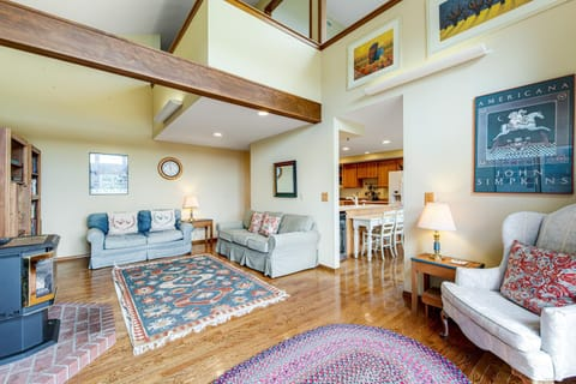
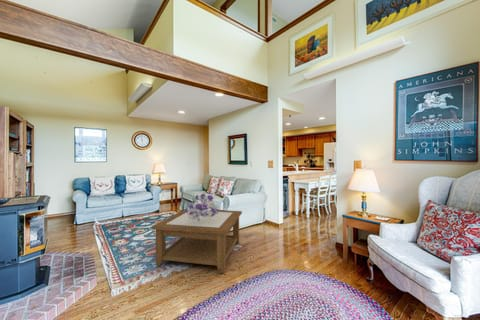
+ coffee table [150,208,243,274]
+ bouquet [185,193,219,221]
